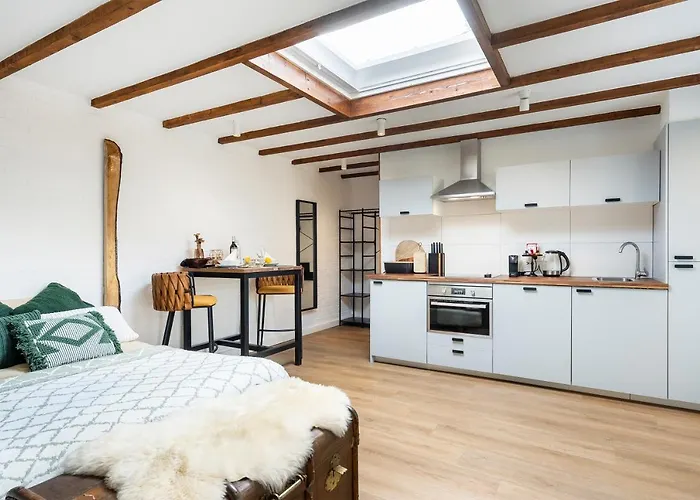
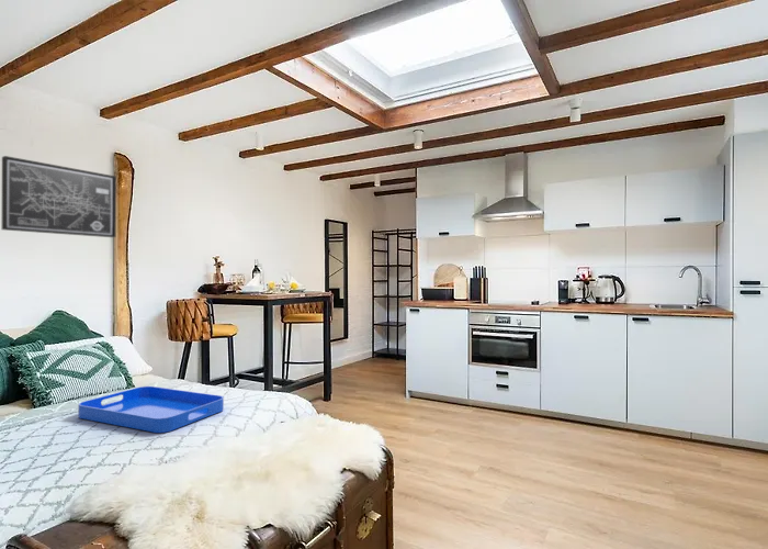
+ serving tray [77,385,225,434]
+ wall art [1,155,117,238]
